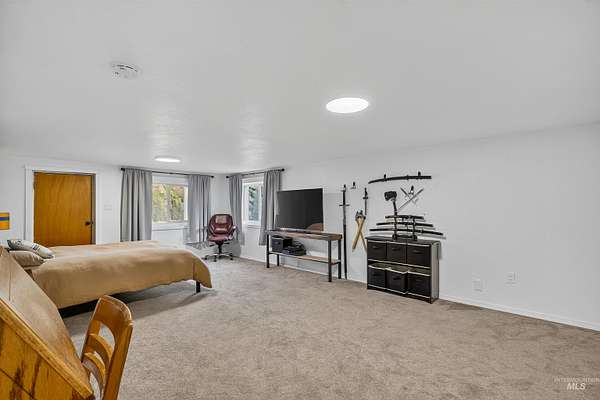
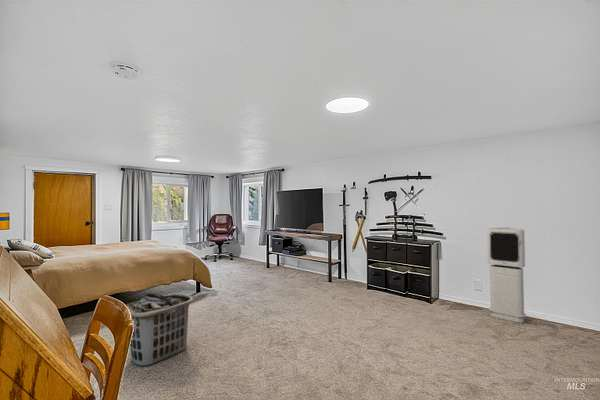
+ air purifier [486,226,527,324]
+ clothes hamper [127,292,194,367]
